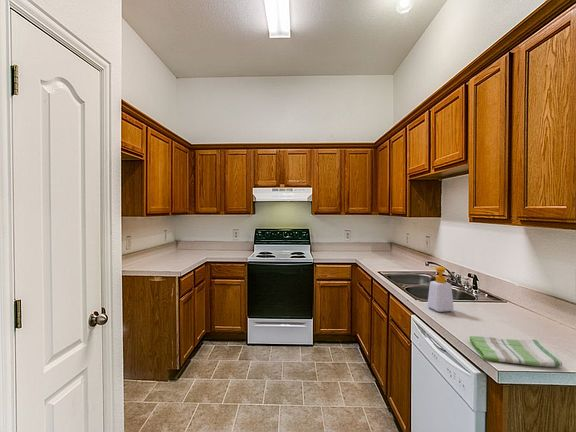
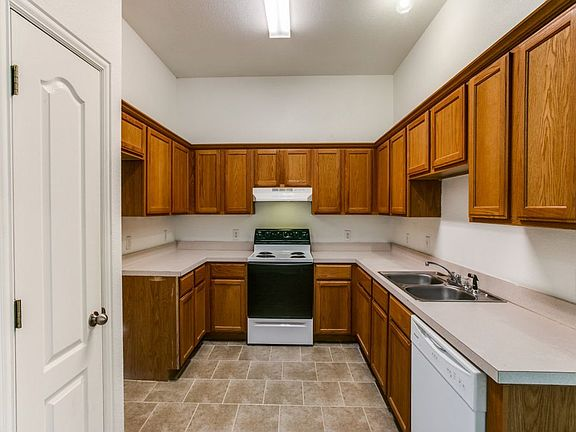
- dish towel [469,335,563,368]
- soap bottle [426,265,455,313]
